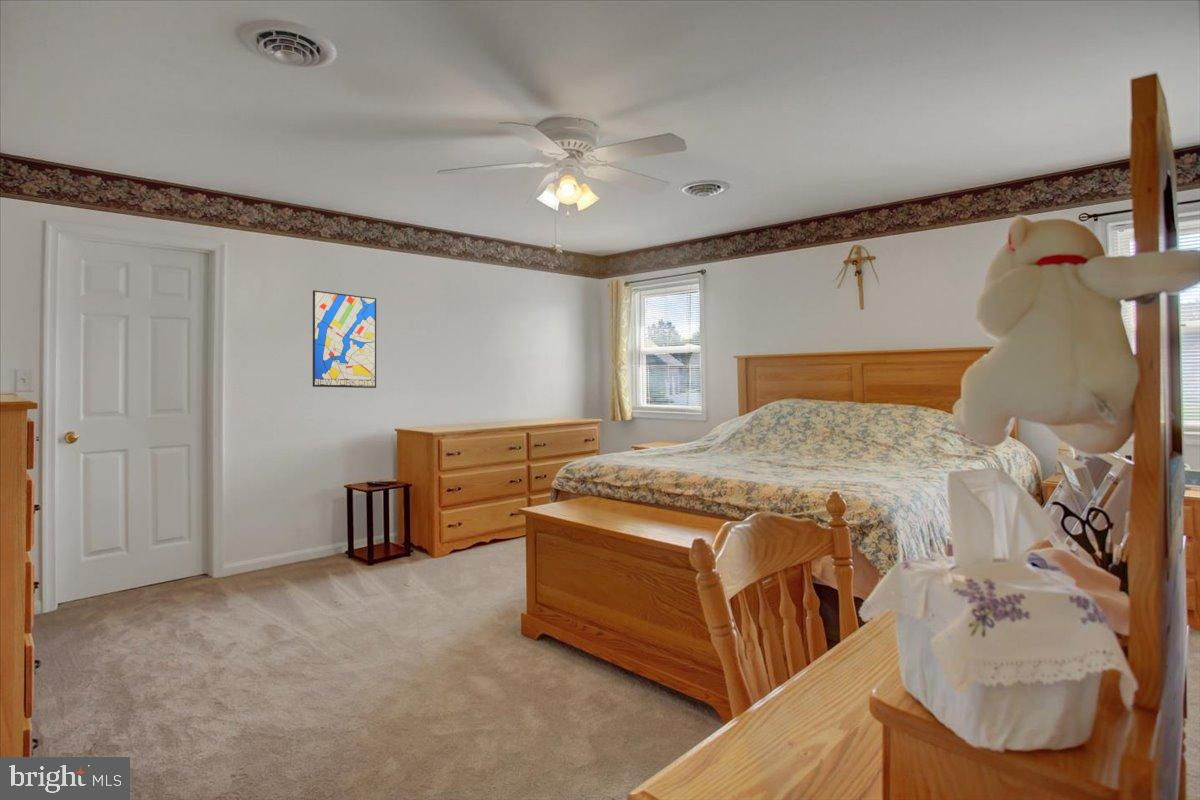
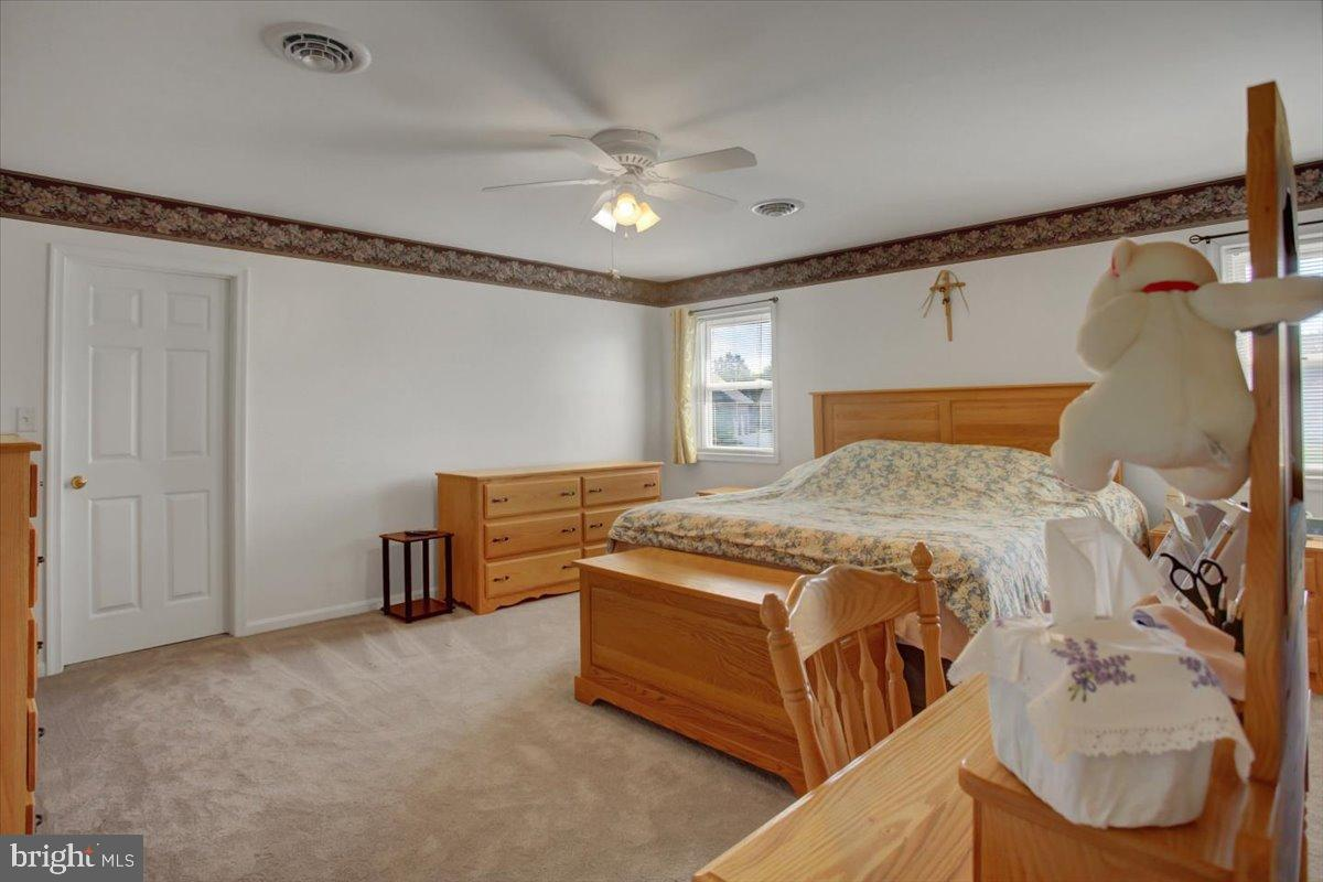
- wall art [312,289,377,389]
